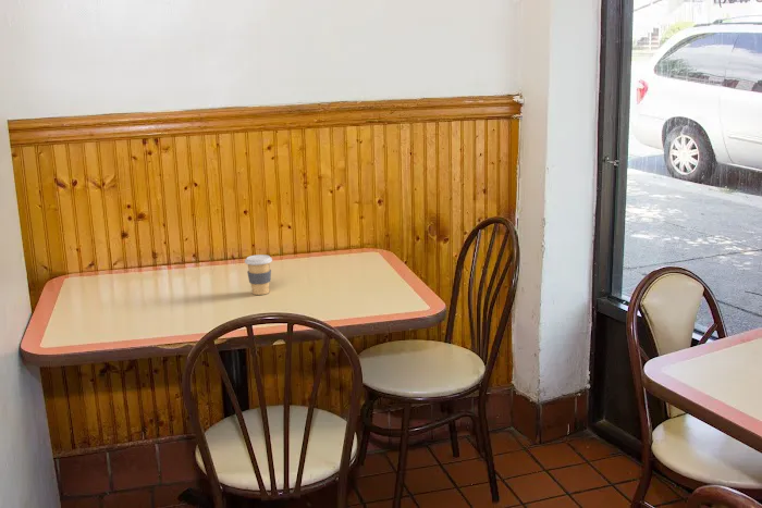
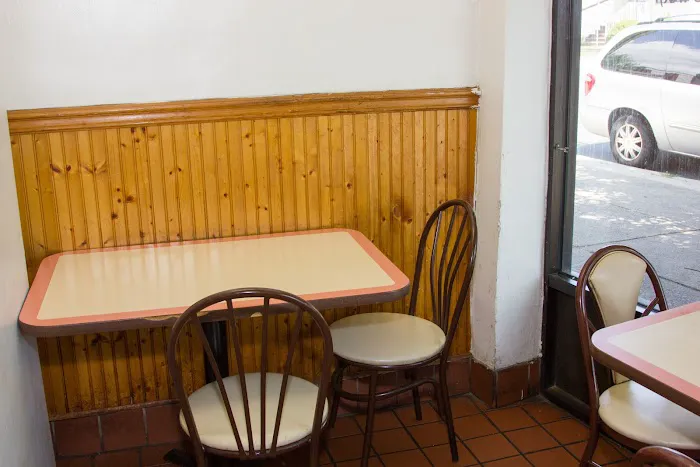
- coffee cup [244,253,273,296]
